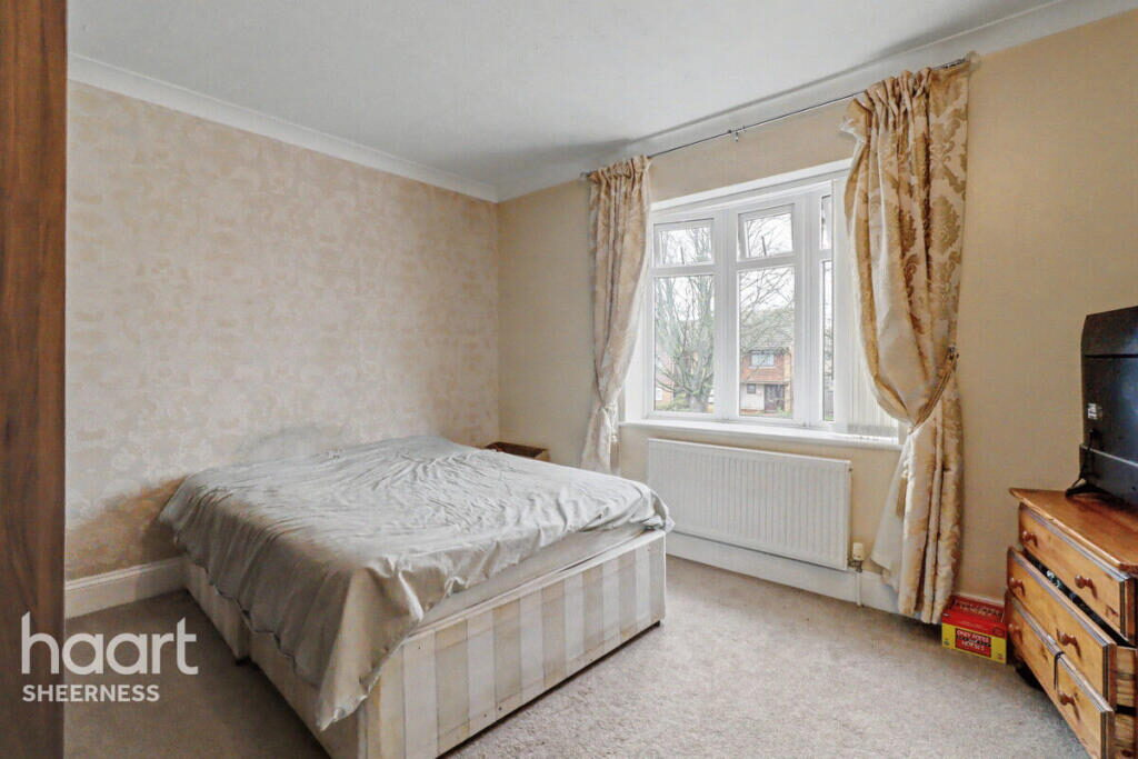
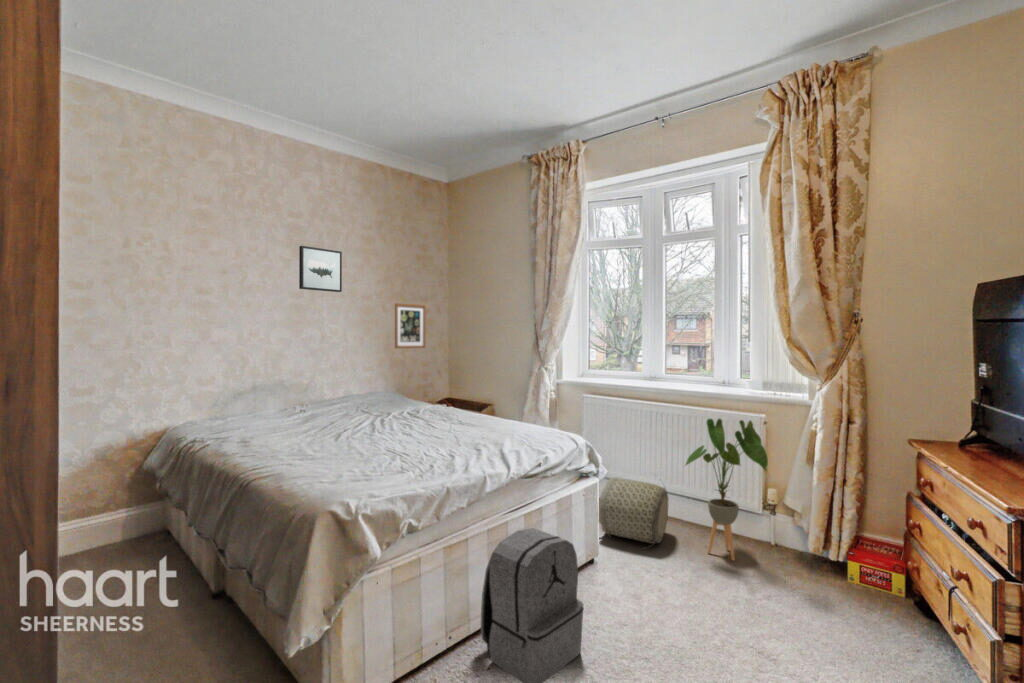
+ backpack [480,527,585,683]
+ house plant [682,417,771,561]
+ wall art [394,302,427,349]
+ basket [598,472,670,550]
+ wall art [298,245,343,293]
